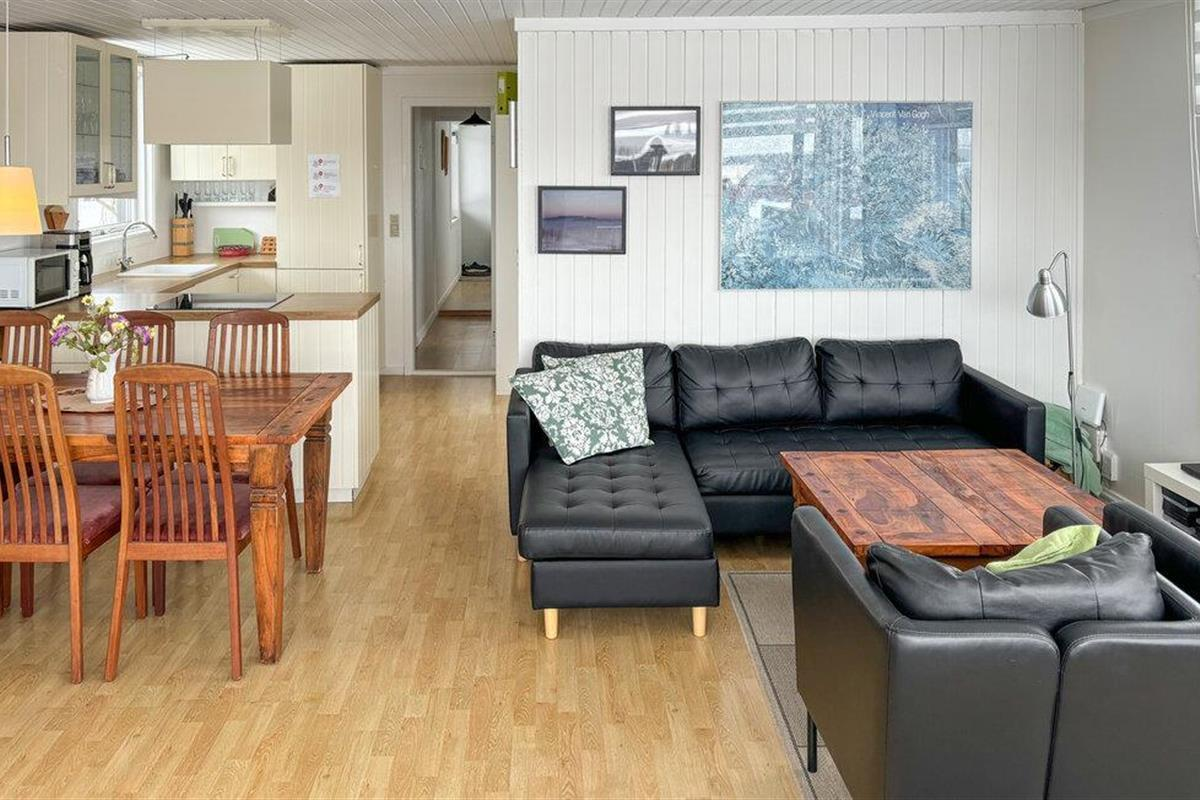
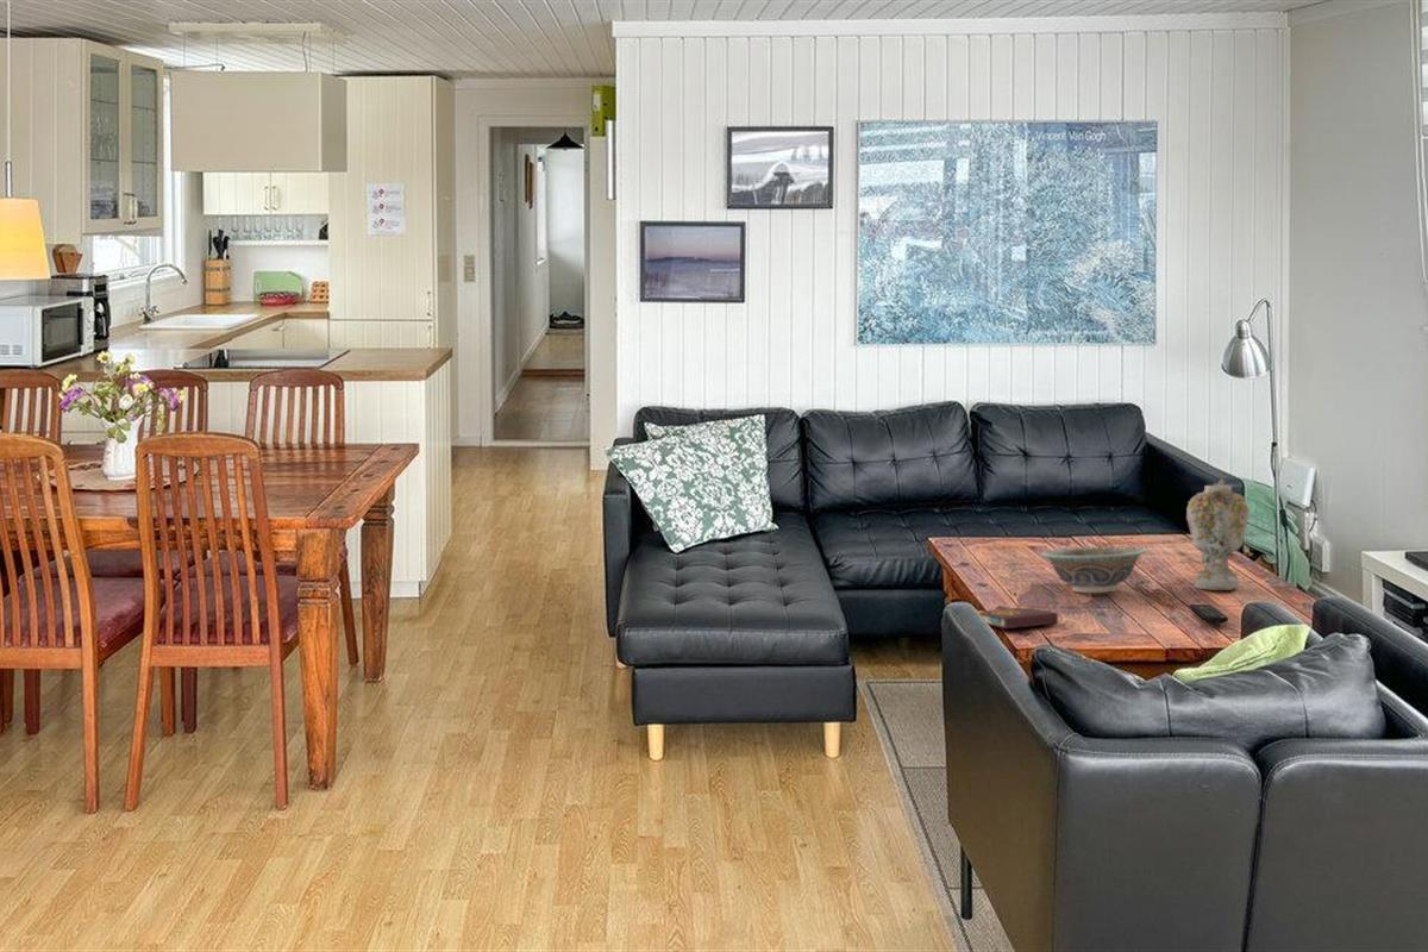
+ remote control [1189,603,1229,625]
+ decorative bowl [1040,545,1147,594]
+ vase [1185,477,1251,591]
+ book [976,606,1060,630]
